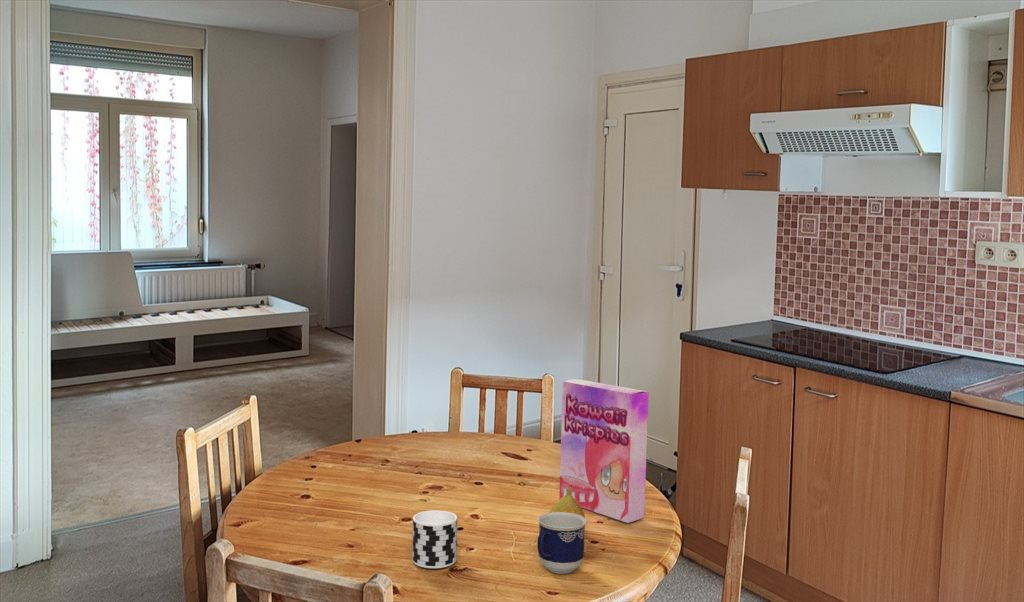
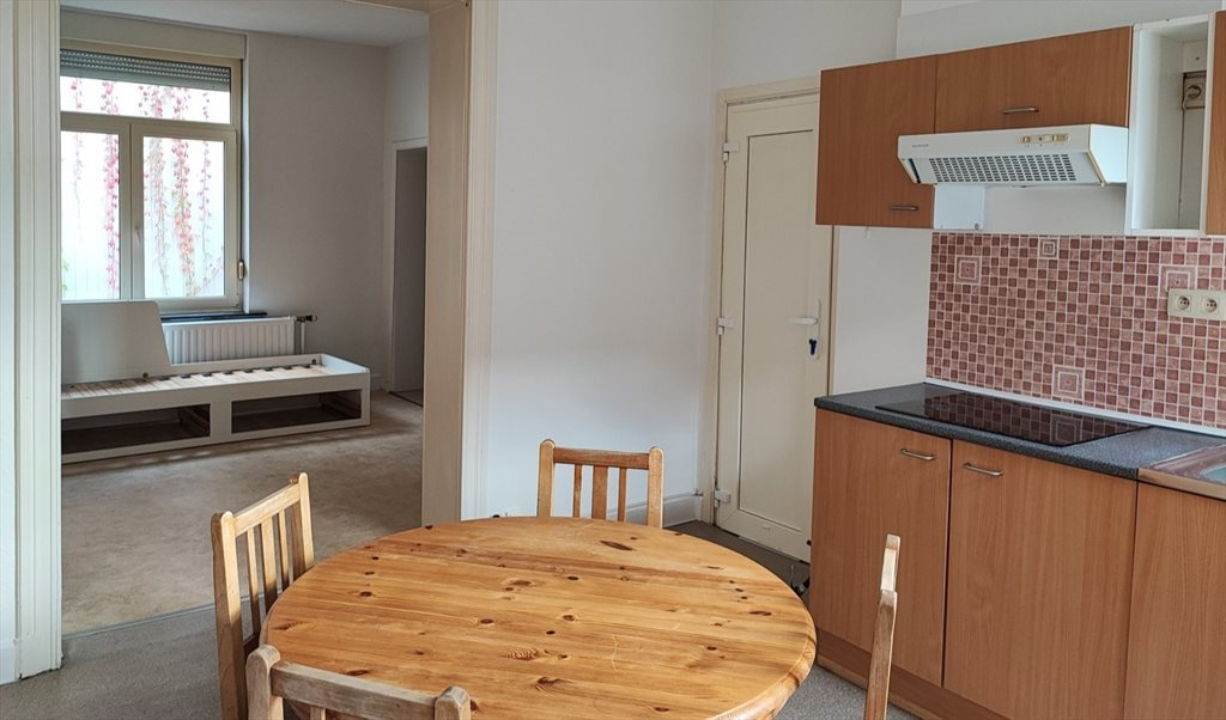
- fruit [548,487,586,519]
- cereal box [558,378,650,524]
- cup [411,509,458,569]
- cup [536,512,587,575]
